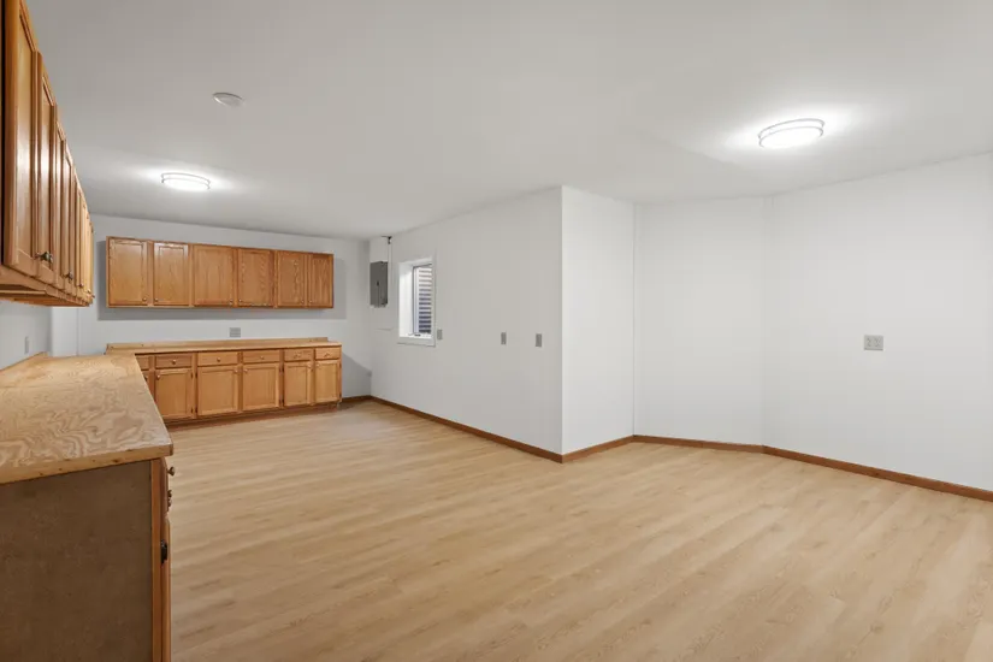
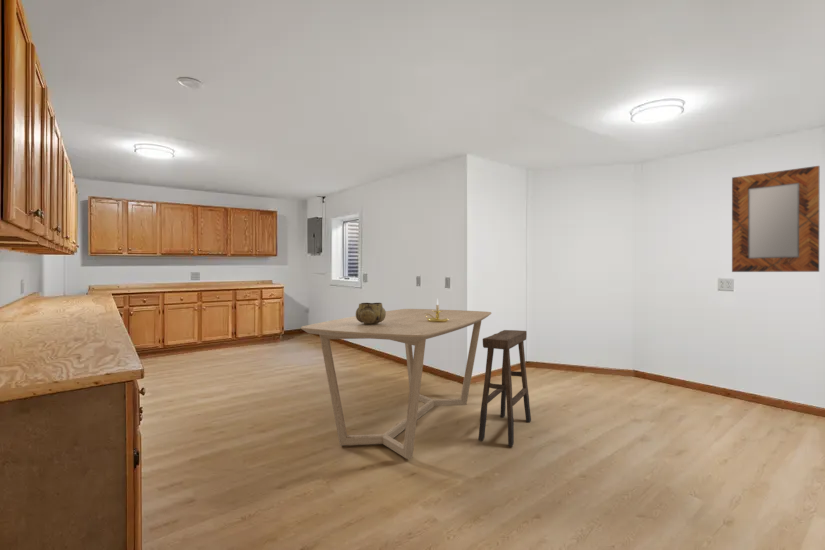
+ stool [478,329,532,448]
+ decorative bowl [355,302,386,325]
+ dining table [300,308,492,460]
+ home mirror [731,165,820,273]
+ candle holder [426,298,448,322]
